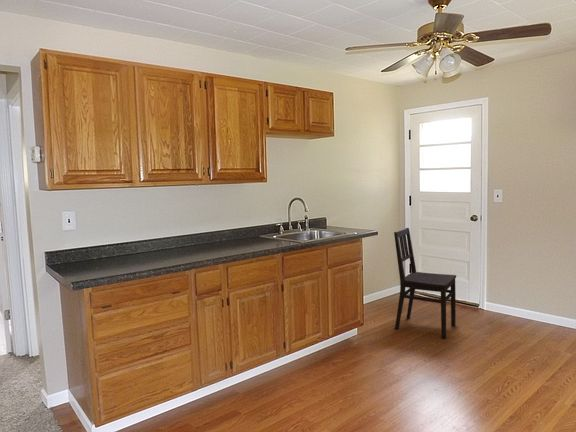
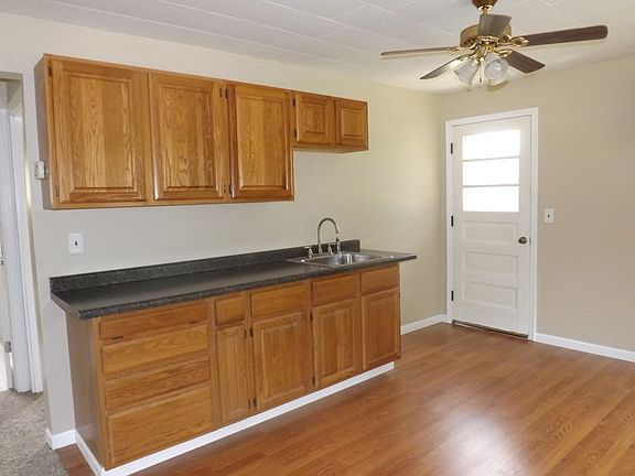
- dining chair [393,227,457,340]
